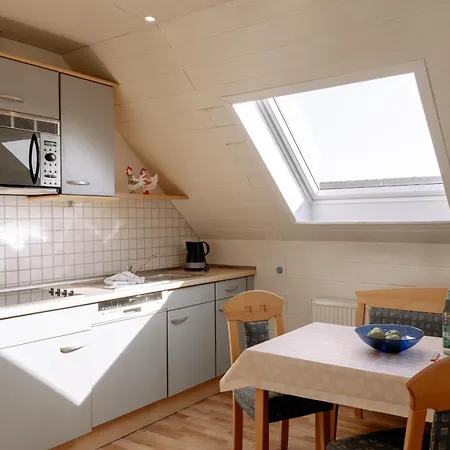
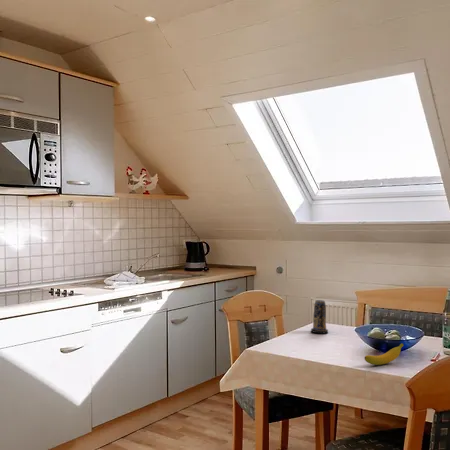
+ banana [363,342,405,366]
+ candle [310,299,329,334]
